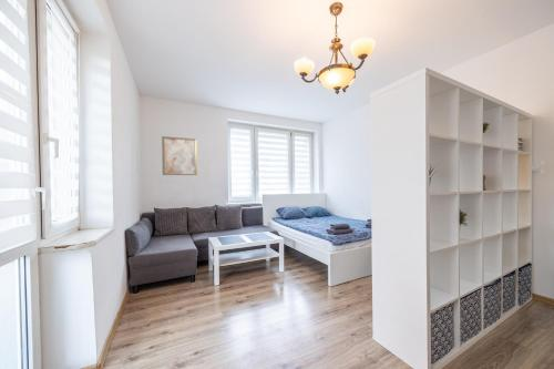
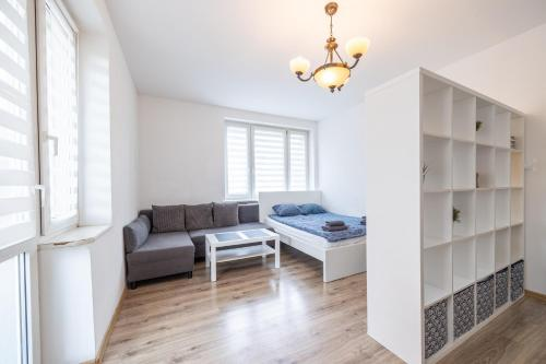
- wall art [161,135,198,176]
